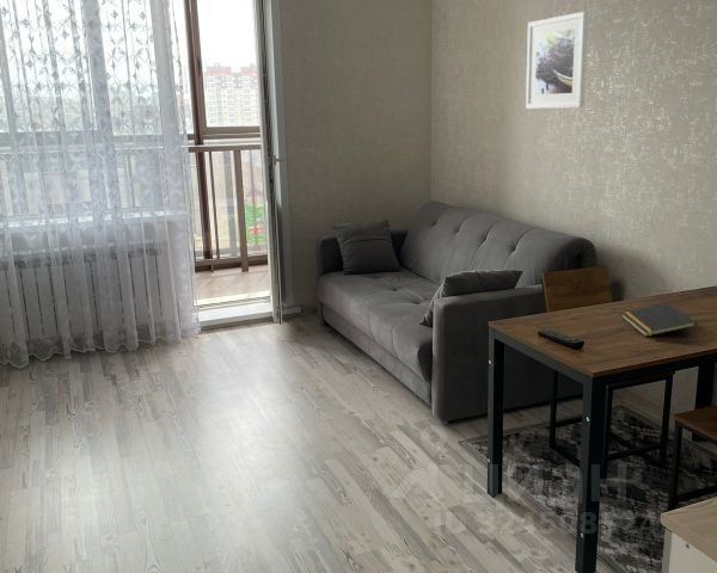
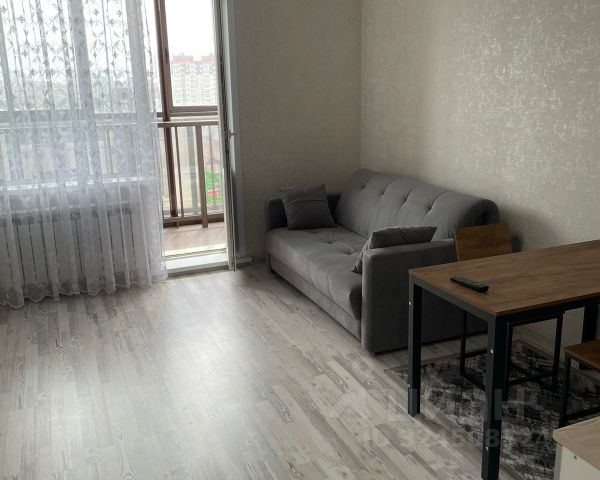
- notepad [620,302,698,338]
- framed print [525,11,589,110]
